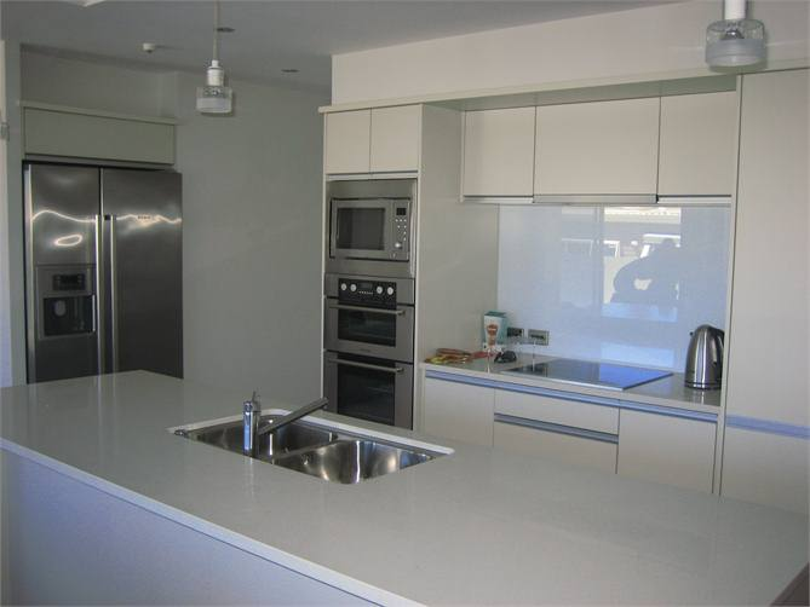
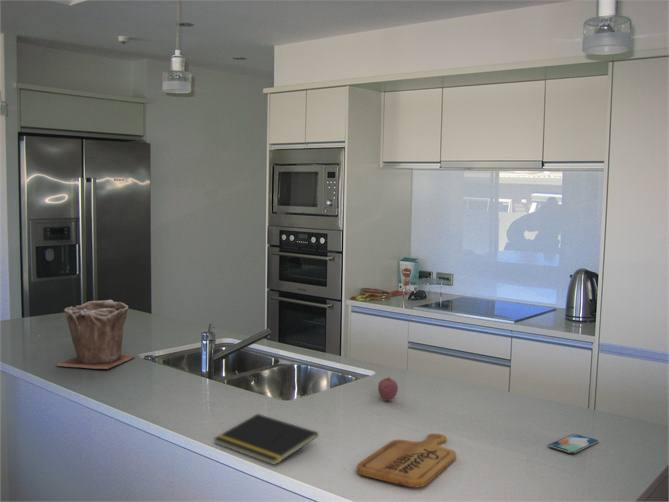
+ plant pot [56,299,136,370]
+ cutting board [356,433,457,488]
+ smartphone [547,433,599,454]
+ fruit [377,376,399,402]
+ notepad [213,413,319,466]
